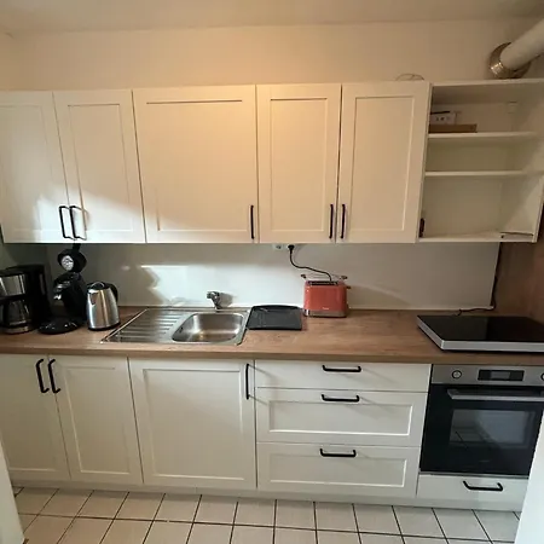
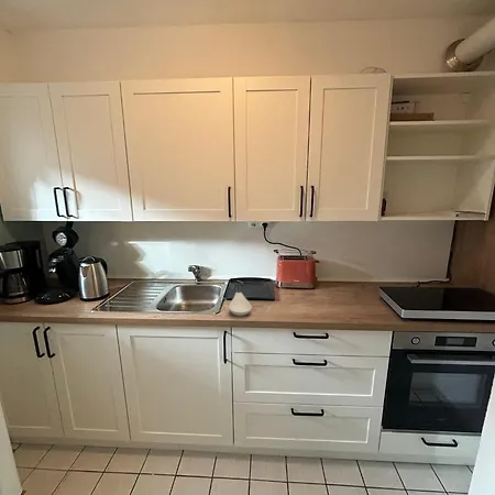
+ spoon rest [228,292,253,317]
